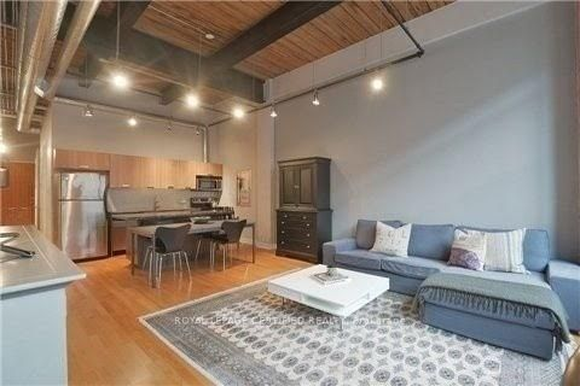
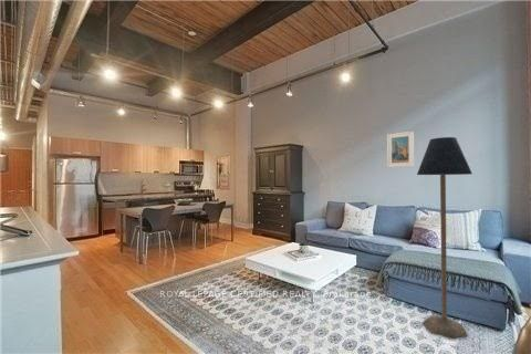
+ floor lamp [416,136,473,340]
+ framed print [386,131,415,168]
